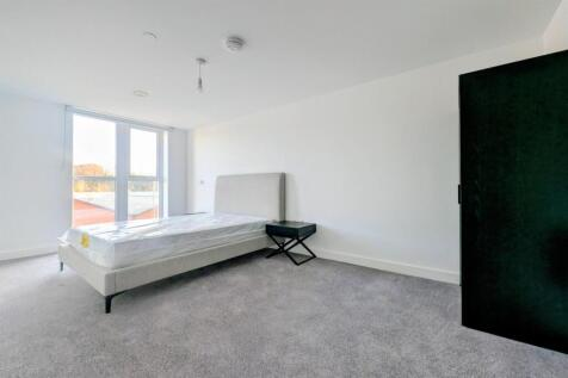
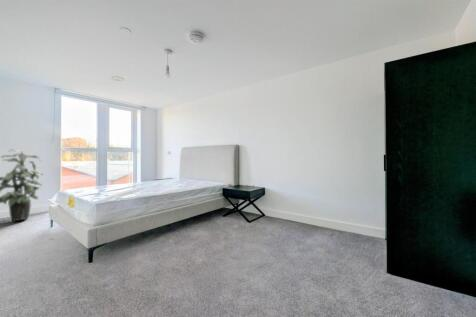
+ indoor plant [0,149,44,222]
